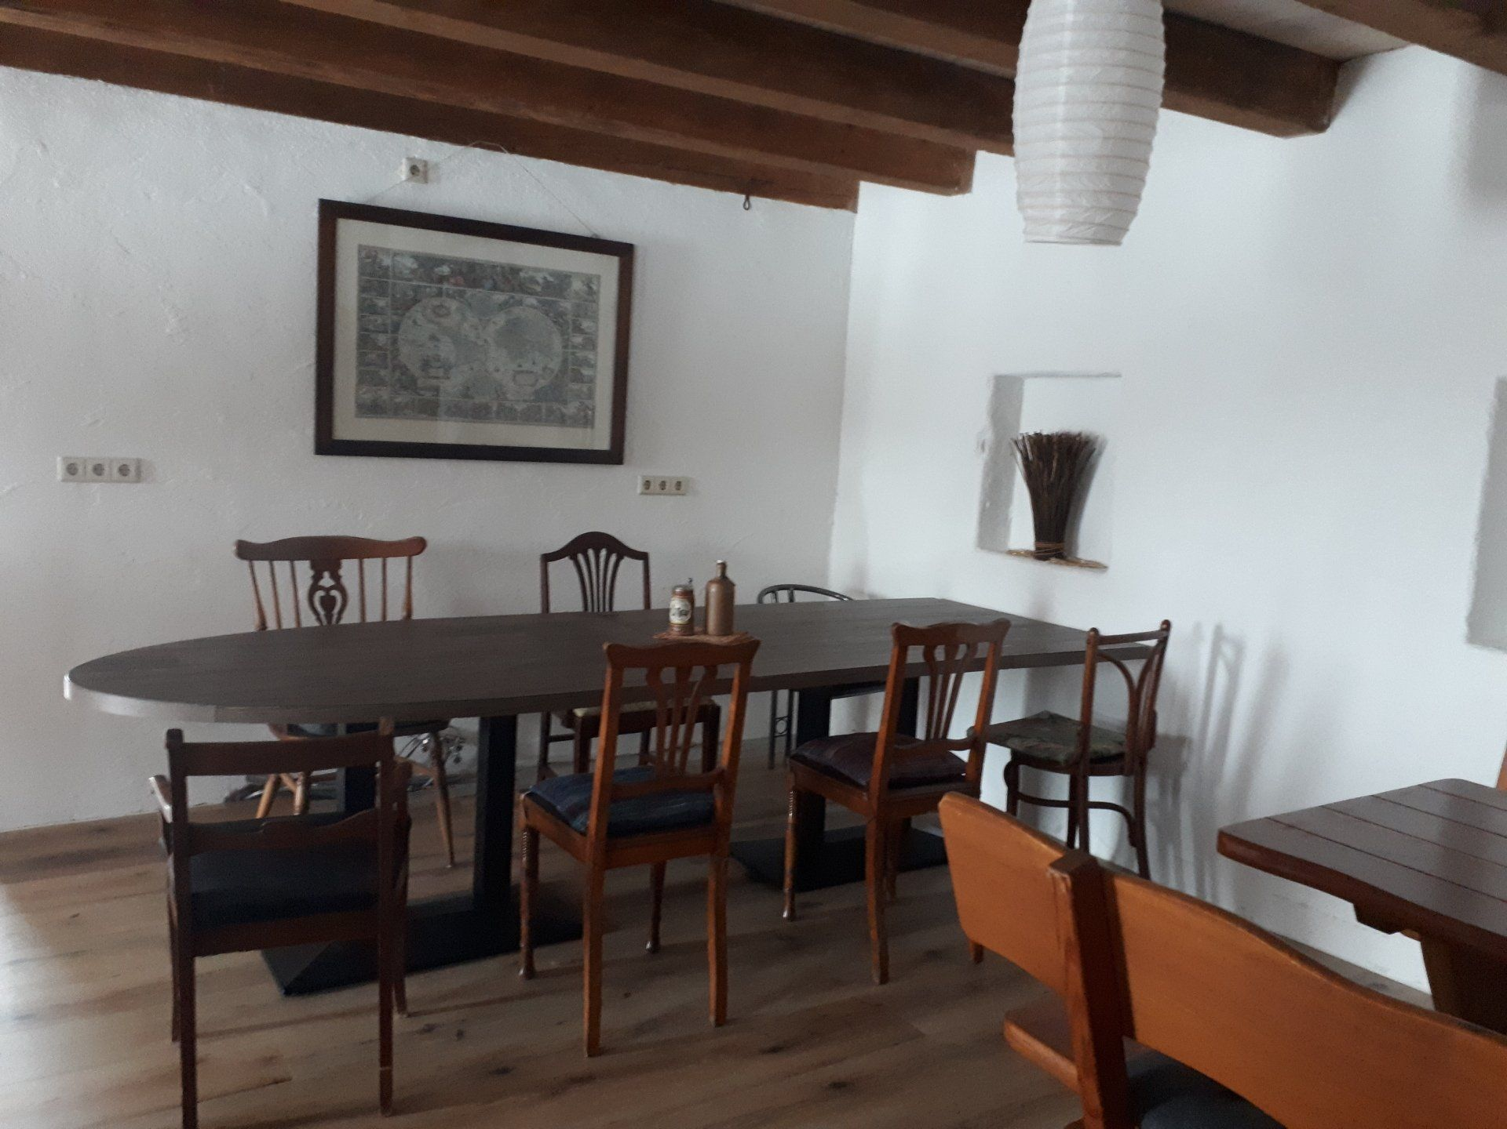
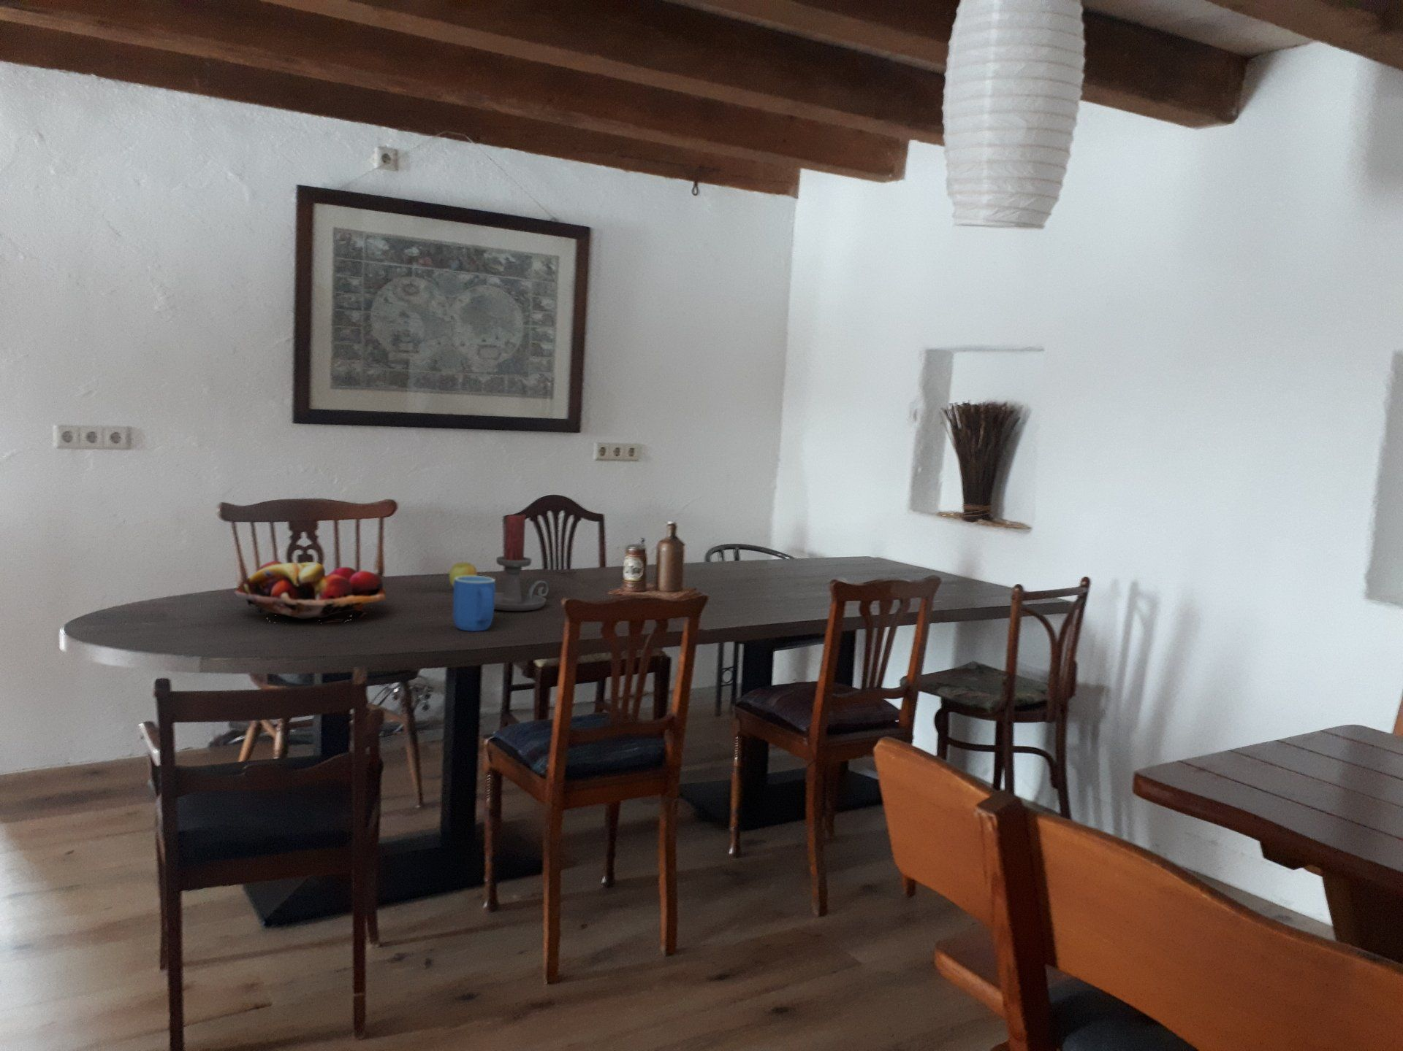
+ mug [452,575,496,633]
+ candle holder [494,513,549,612]
+ fruit basket [233,561,388,625]
+ apple [449,561,478,588]
